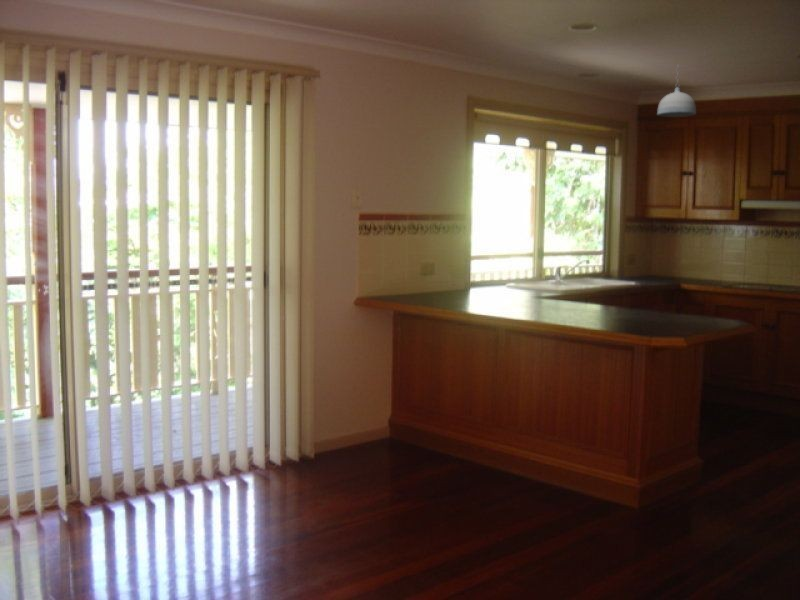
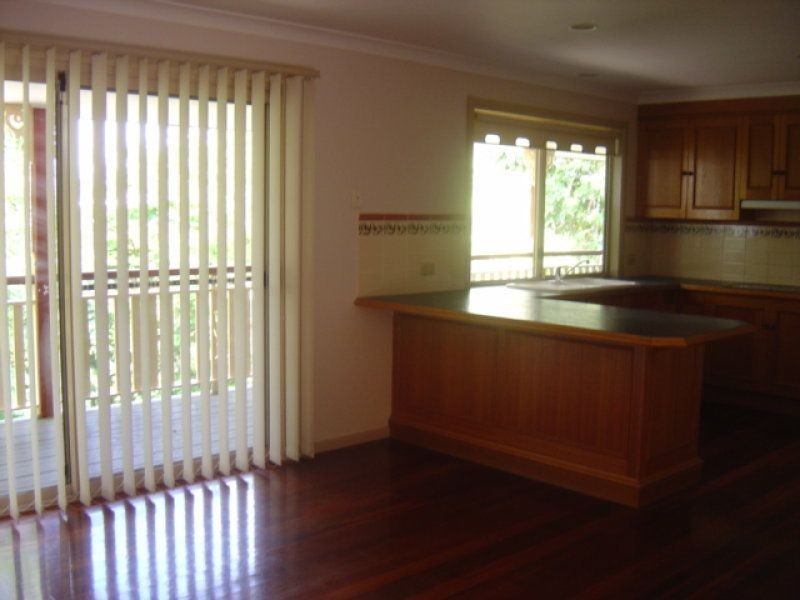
- pendant light [656,63,697,118]
